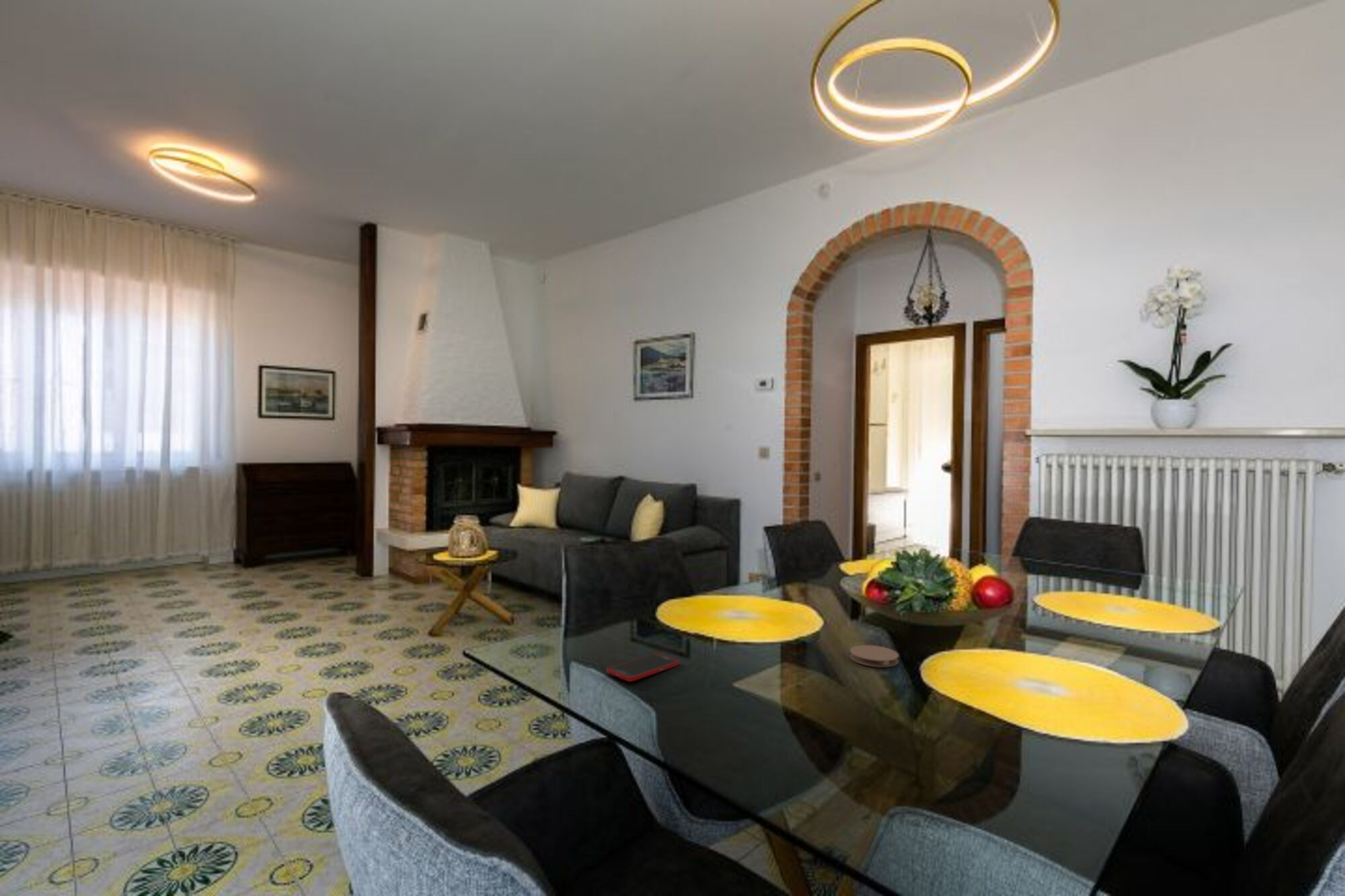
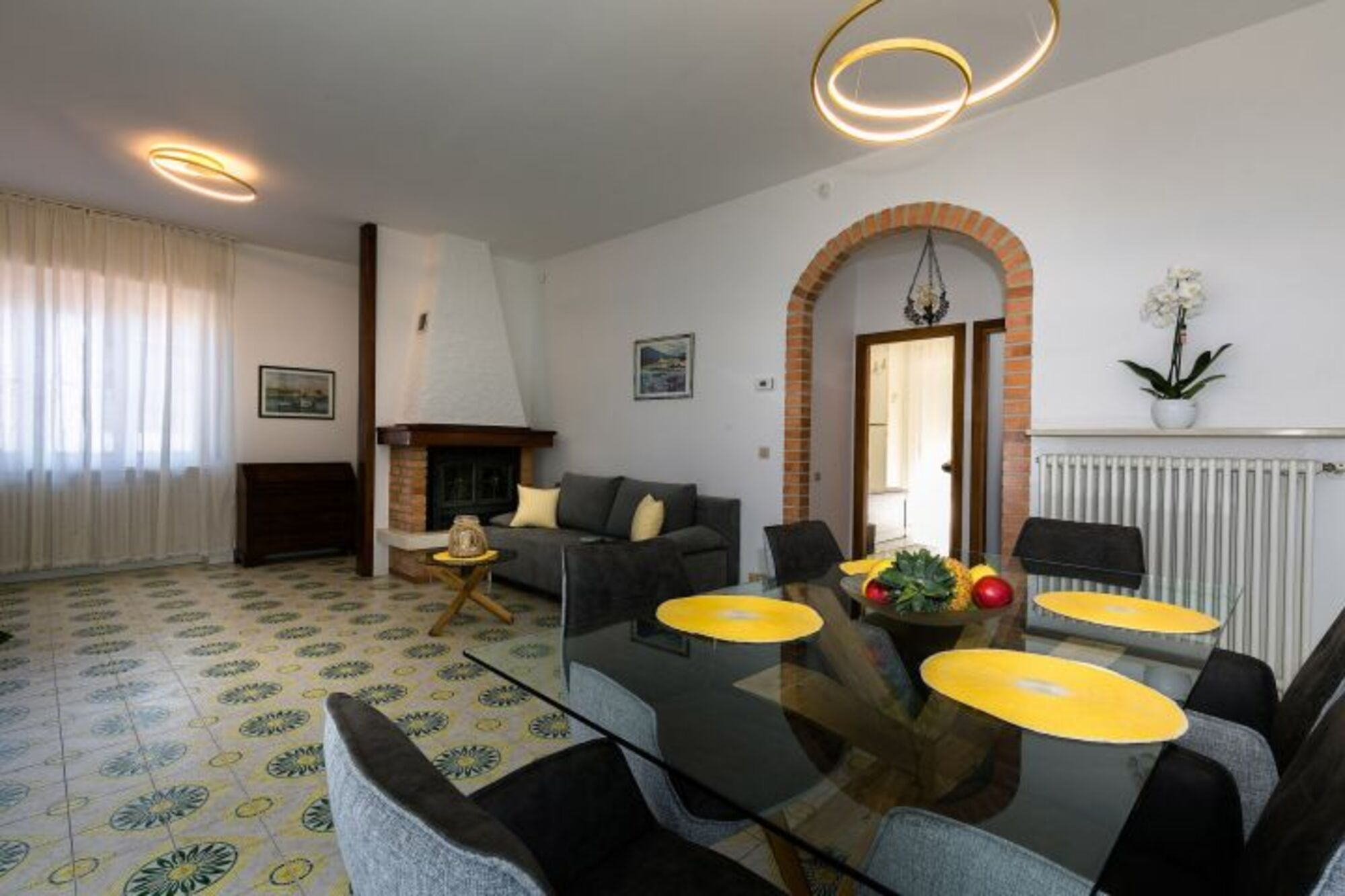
- coaster [849,645,900,668]
- cell phone [606,652,681,682]
